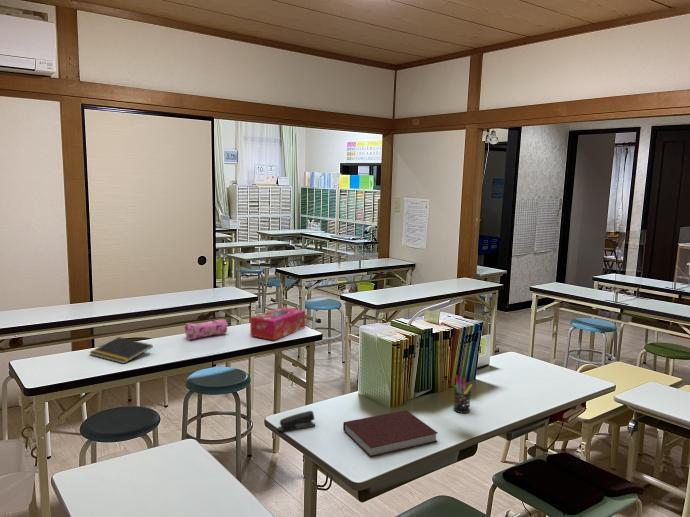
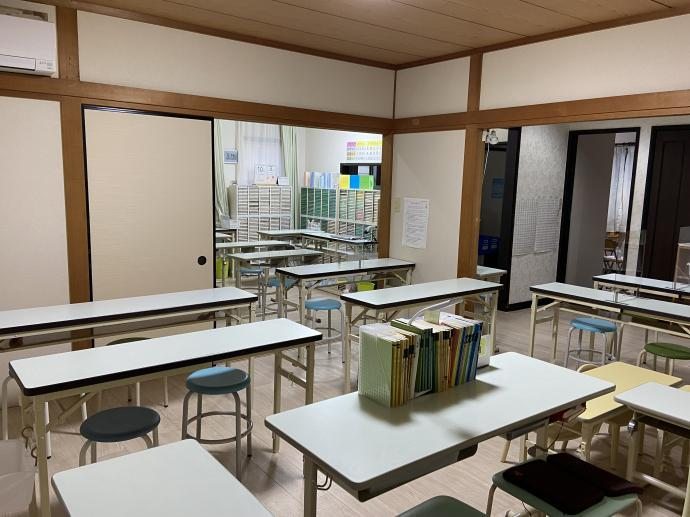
- tissue box [249,306,306,341]
- notebook [342,409,439,458]
- stapler [277,410,316,432]
- notepad [89,336,154,365]
- pencil case [184,318,229,341]
- pen holder [452,374,473,414]
